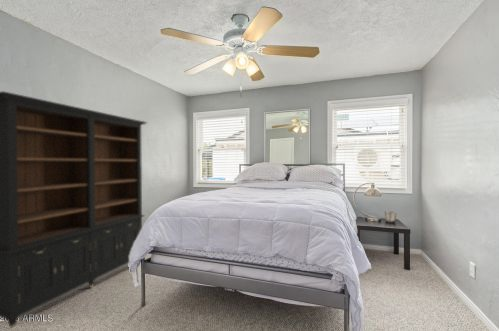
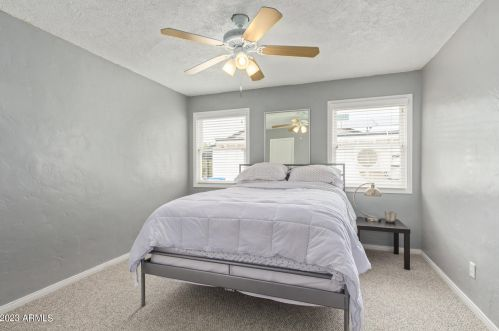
- bookcase [0,90,149,329]
